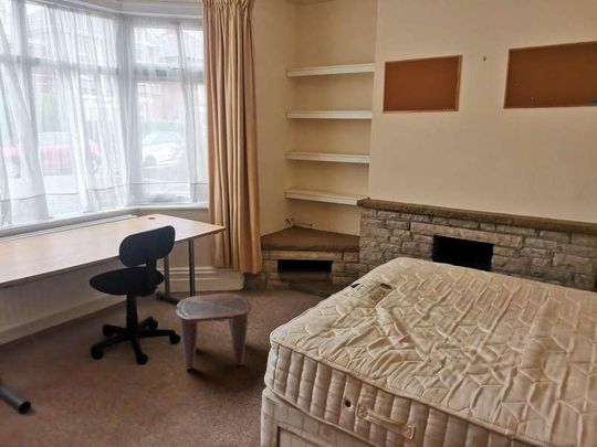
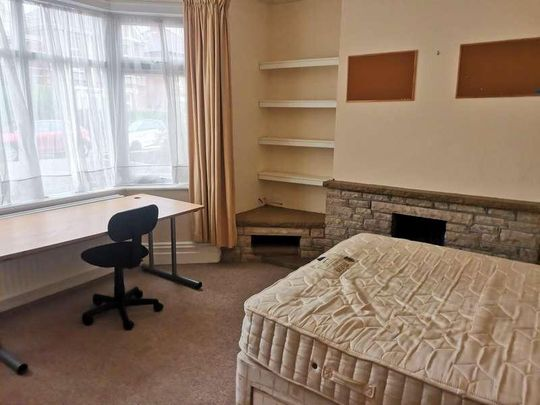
- stool [175,292,252,370]
